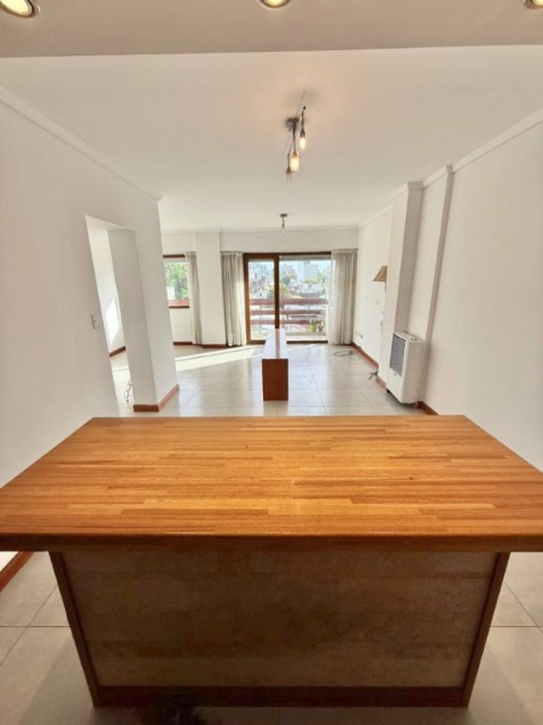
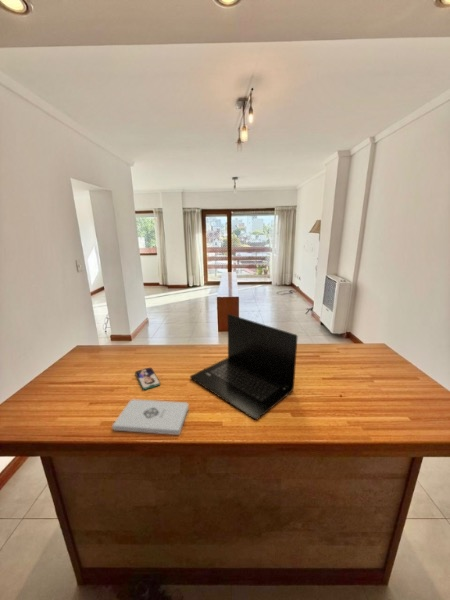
+ notepad [111,398,190,436]
+ smartphone [134,367,161,391]
+ laptop [189,313,299,421]
